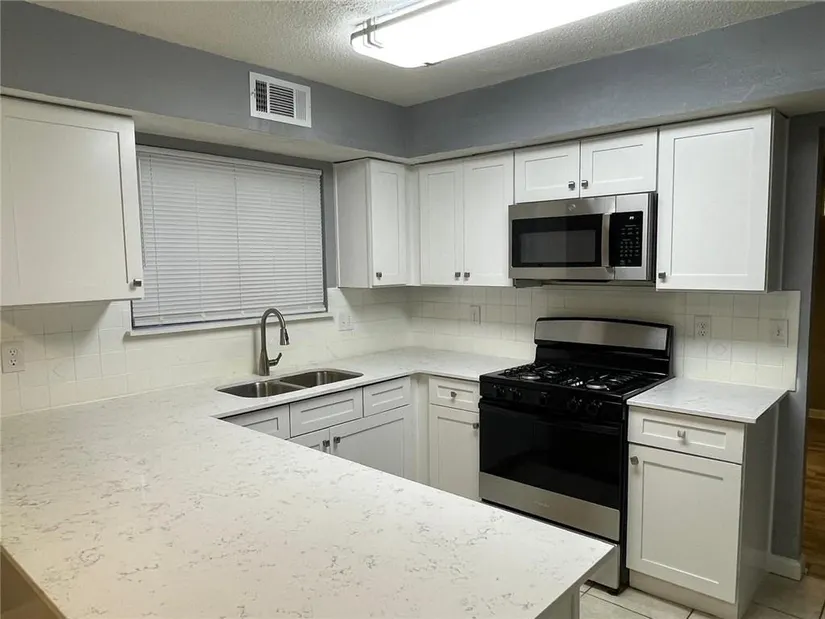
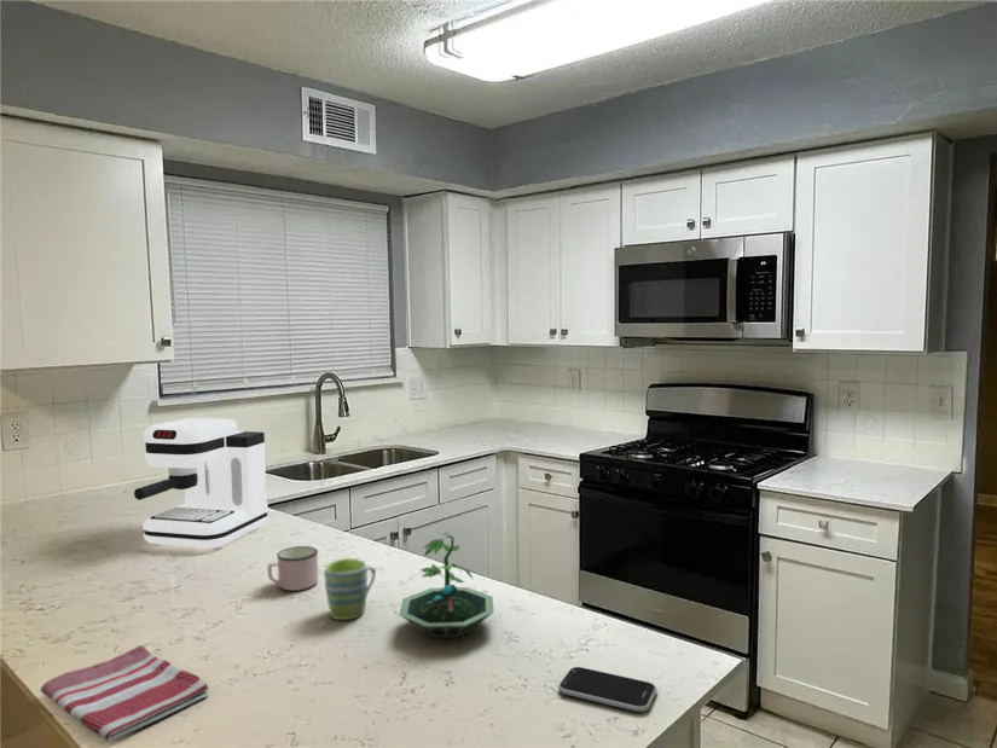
+ dish towel [40,644,209,743]
+ mug [323,557,377,621]
+ smartphone [557,666,657,713]
+ coffee maker [133,417,269,550]
+ terrarium [398,530,495,639]
+ mug [267,545,319,592]
